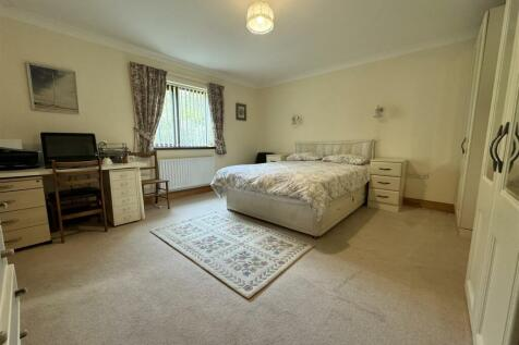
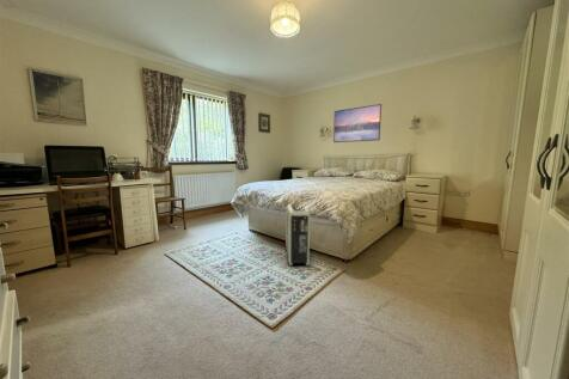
+ air purifier [284,202,311,267]
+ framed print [332,103,383,143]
